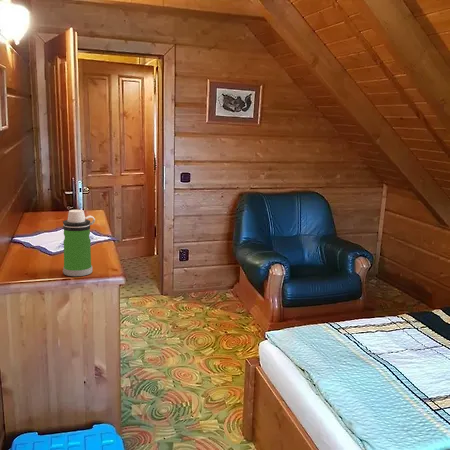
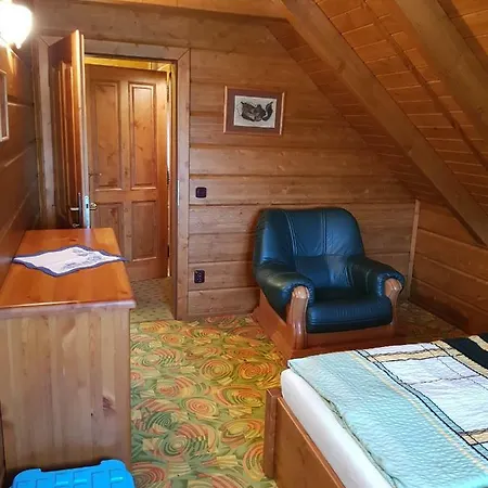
- water bottle [62,209,96,277]
